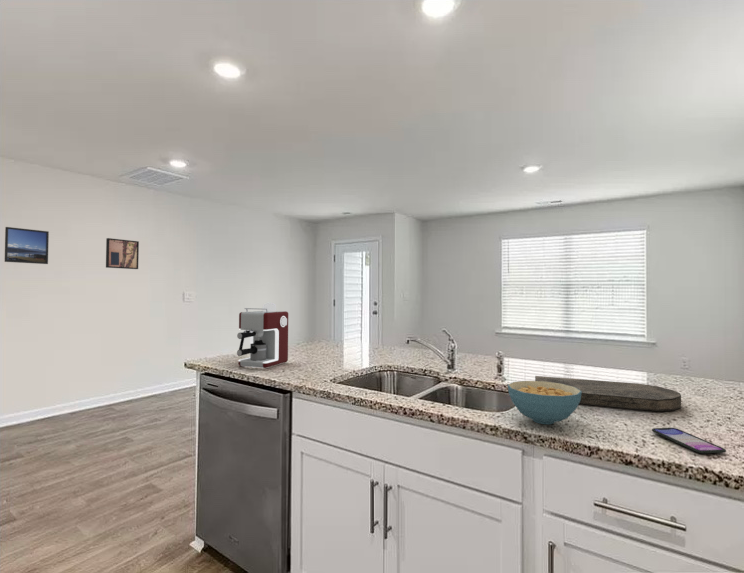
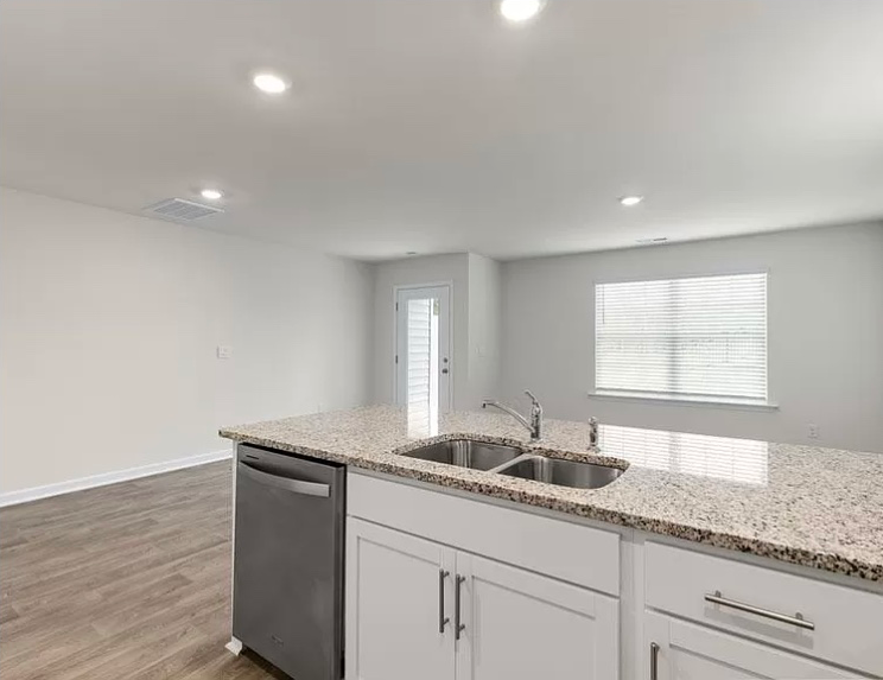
- smartphone [651,427,727,454]
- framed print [4,226,50,265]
- wall art [105,237,140,270]
- cereal bowl [507,380,582,425]
- coffee maker [236,301,289,369]
- cutting board [534,375,682,412]
